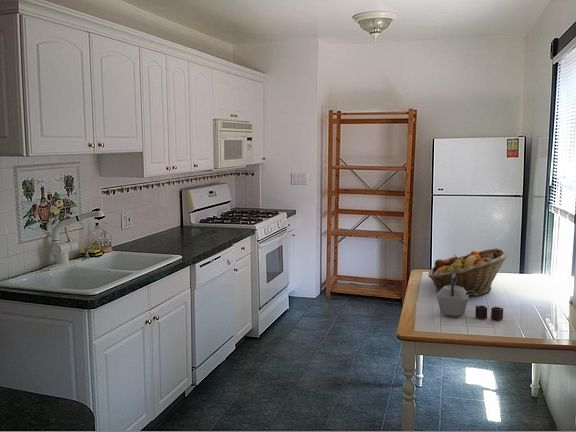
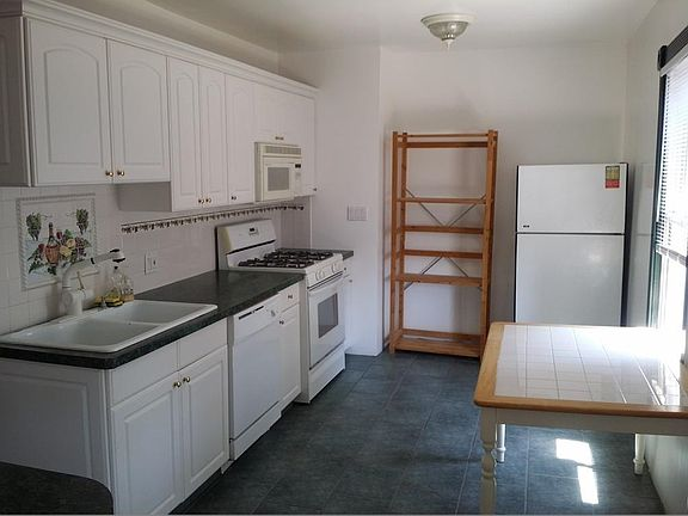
- kettle [436,274,504,321]
- fruit basket [427,247,510,297]
